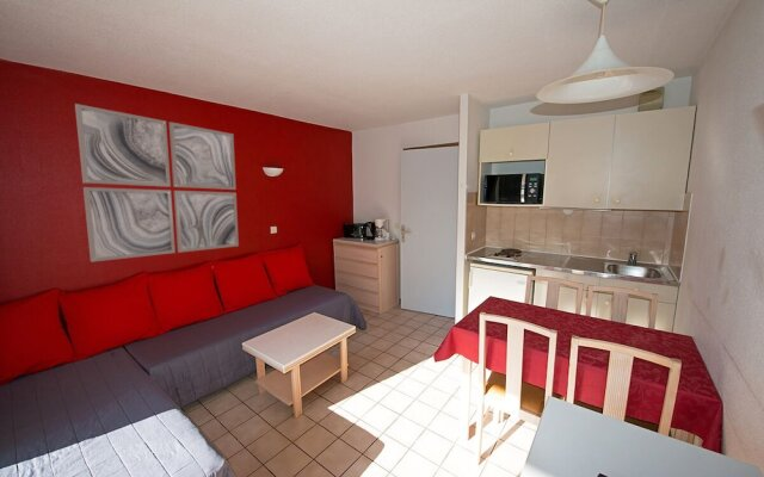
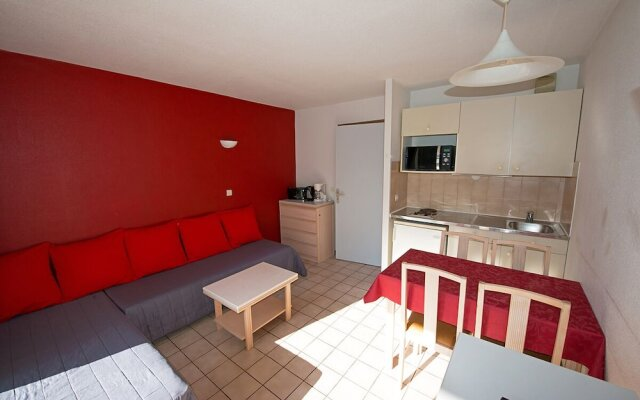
- wall art [74,103,240,262]
